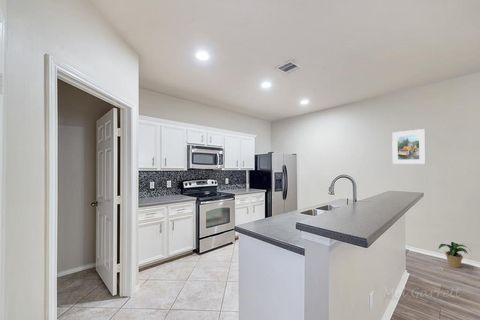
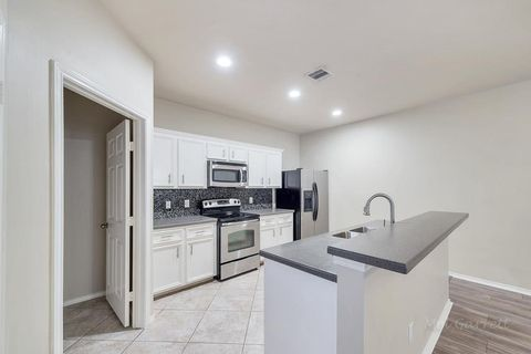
- potted plant [437,241,472,269]
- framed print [391,128,427,165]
